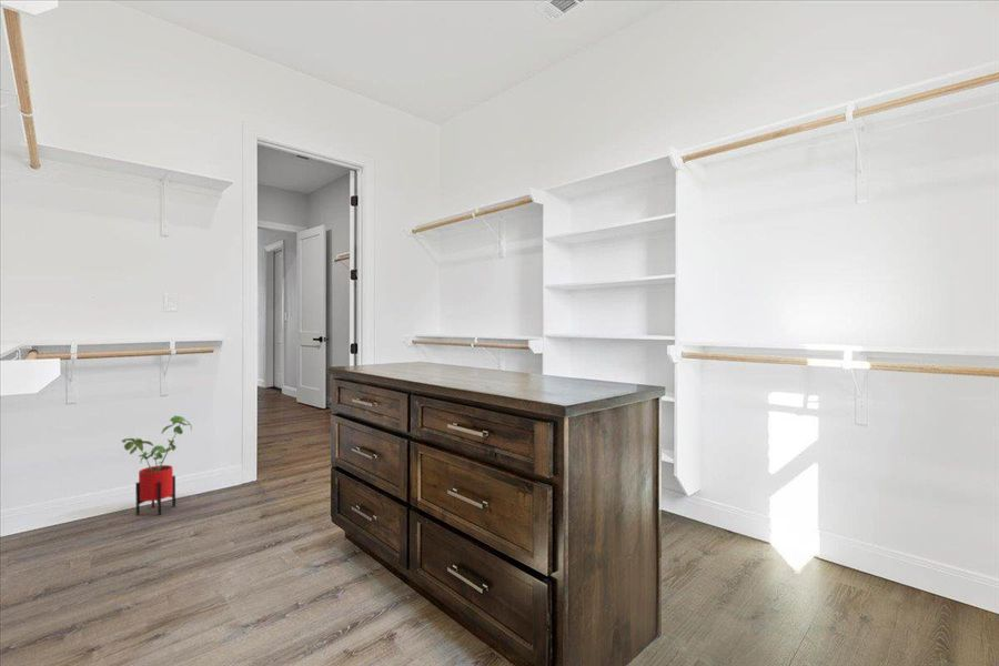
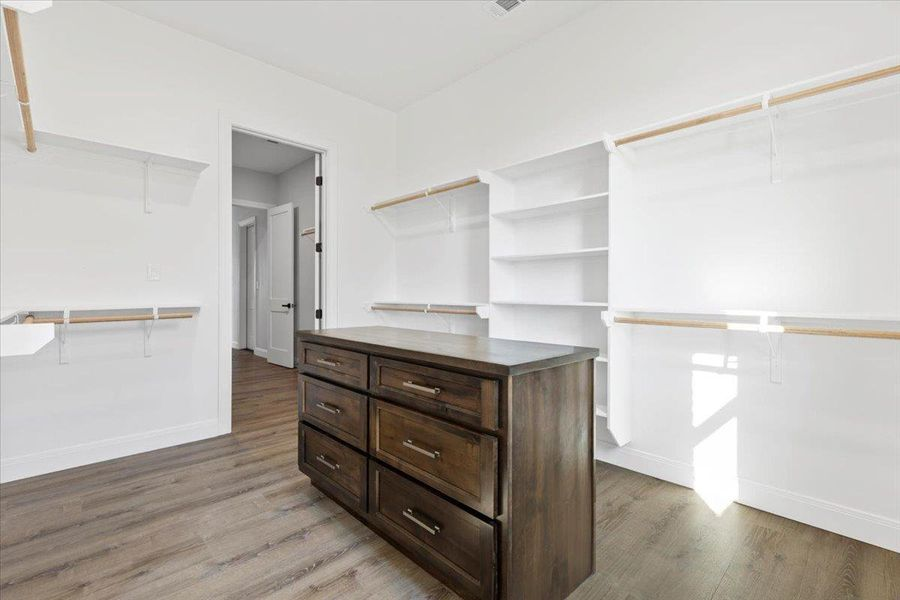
- house plant [121,414,193,516]
